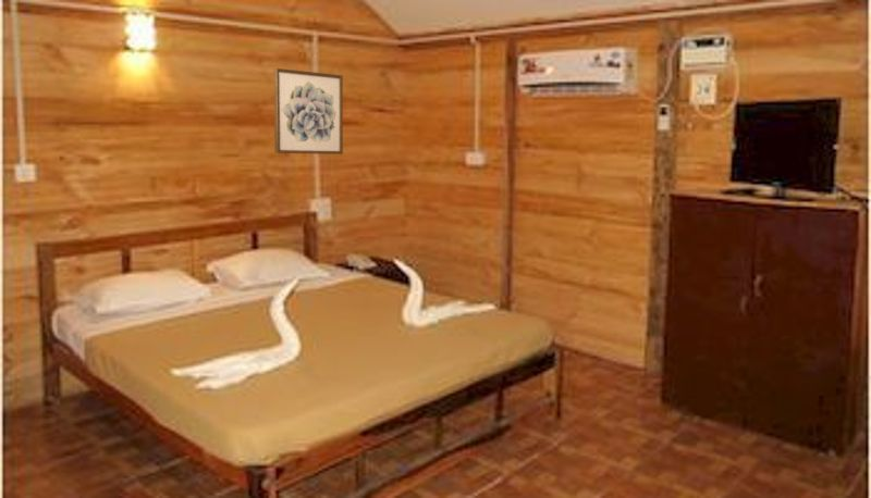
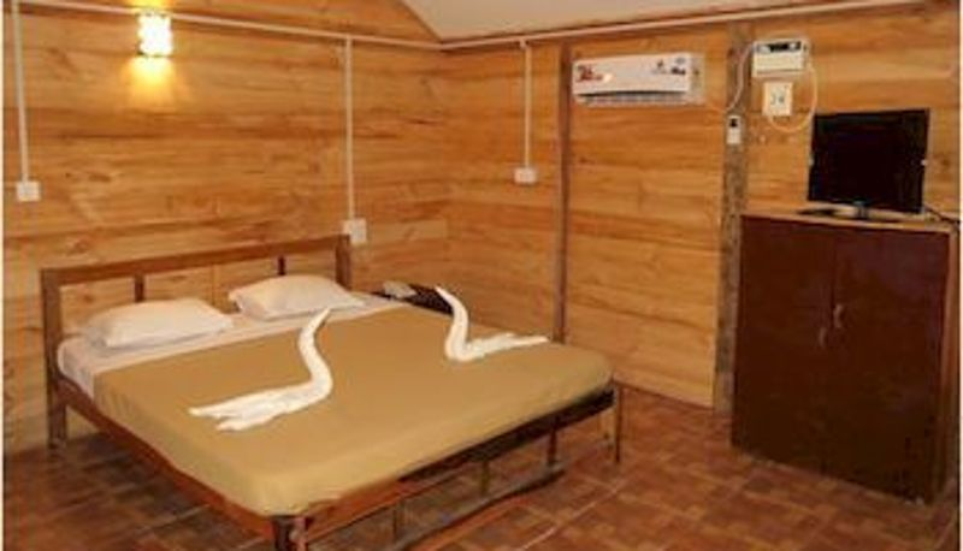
- wall art [273,67,344,155]
